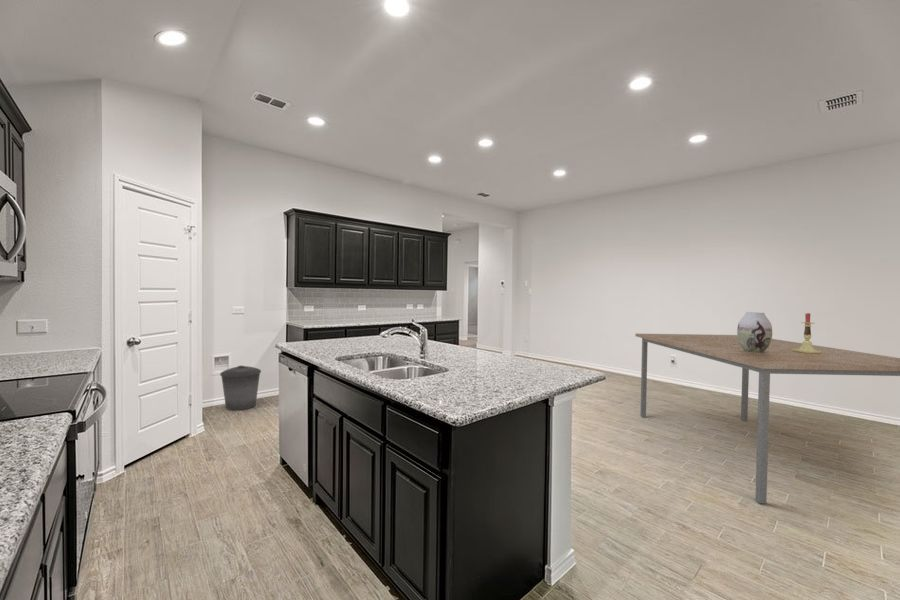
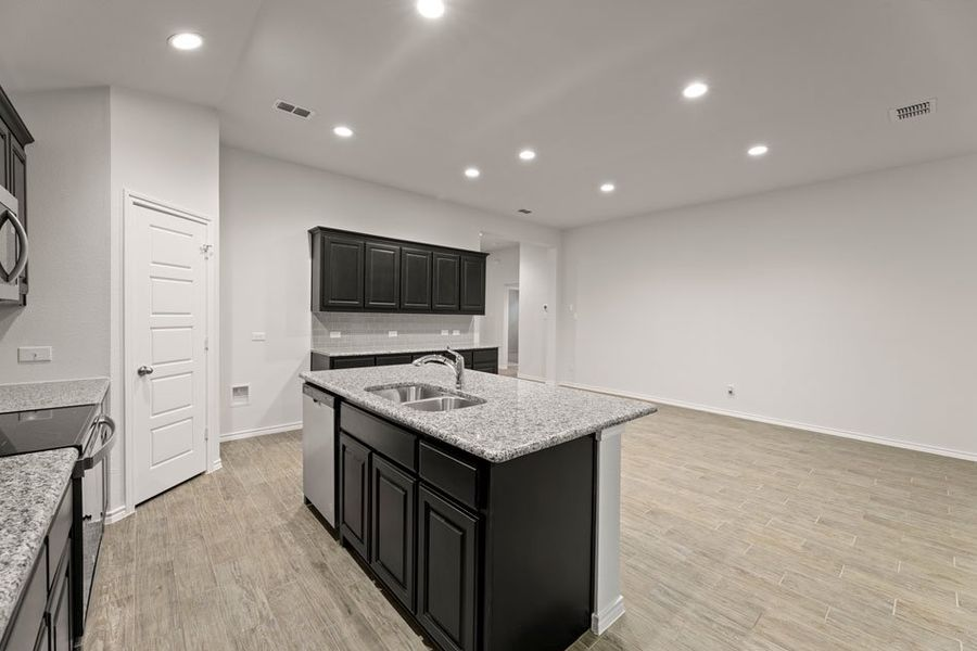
- dining table [634,333,900,504]
- trash can [219,365,262,411]
- candlestick [793,312,821,354]
- vase [736,311,773,352]
